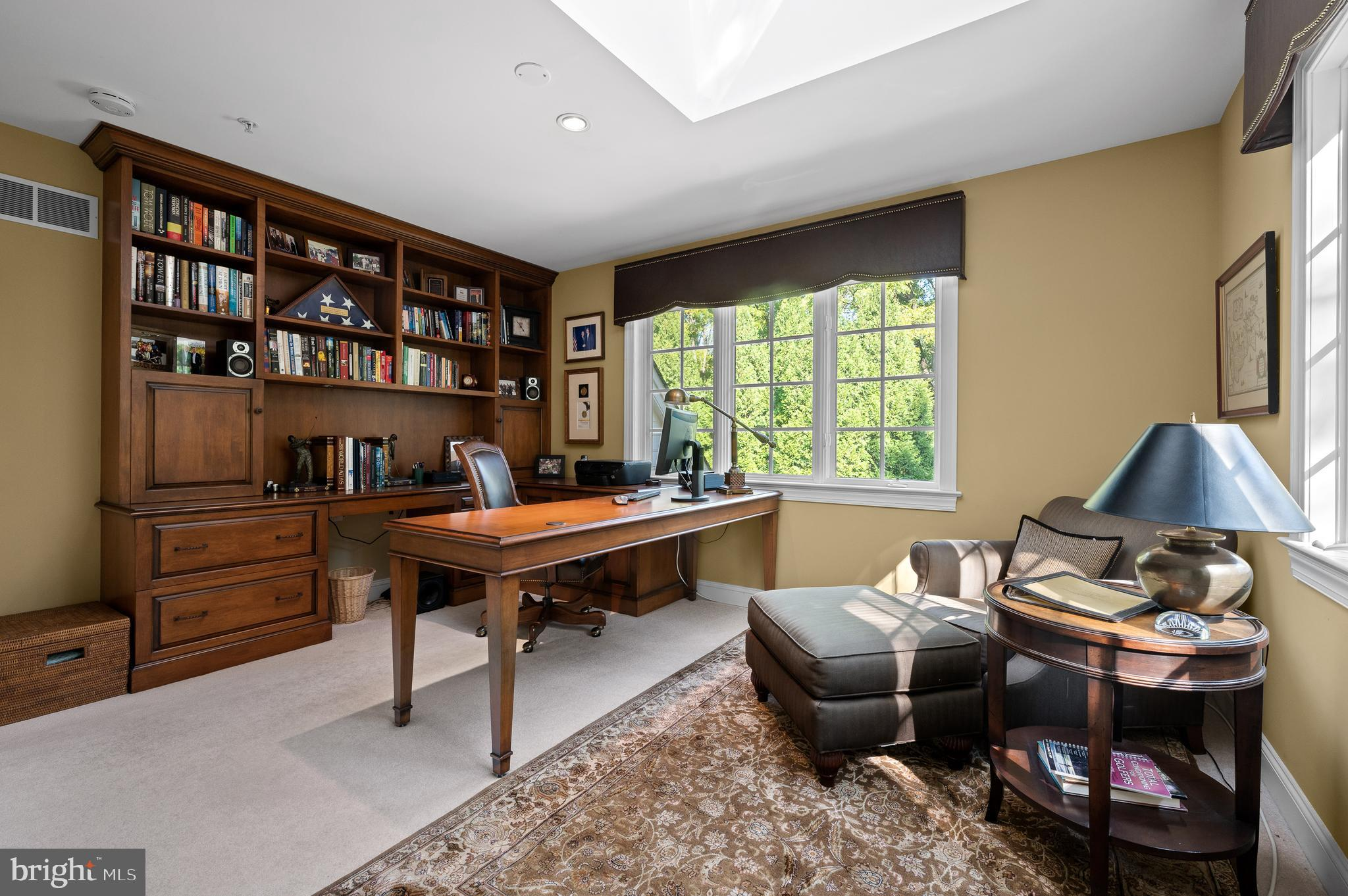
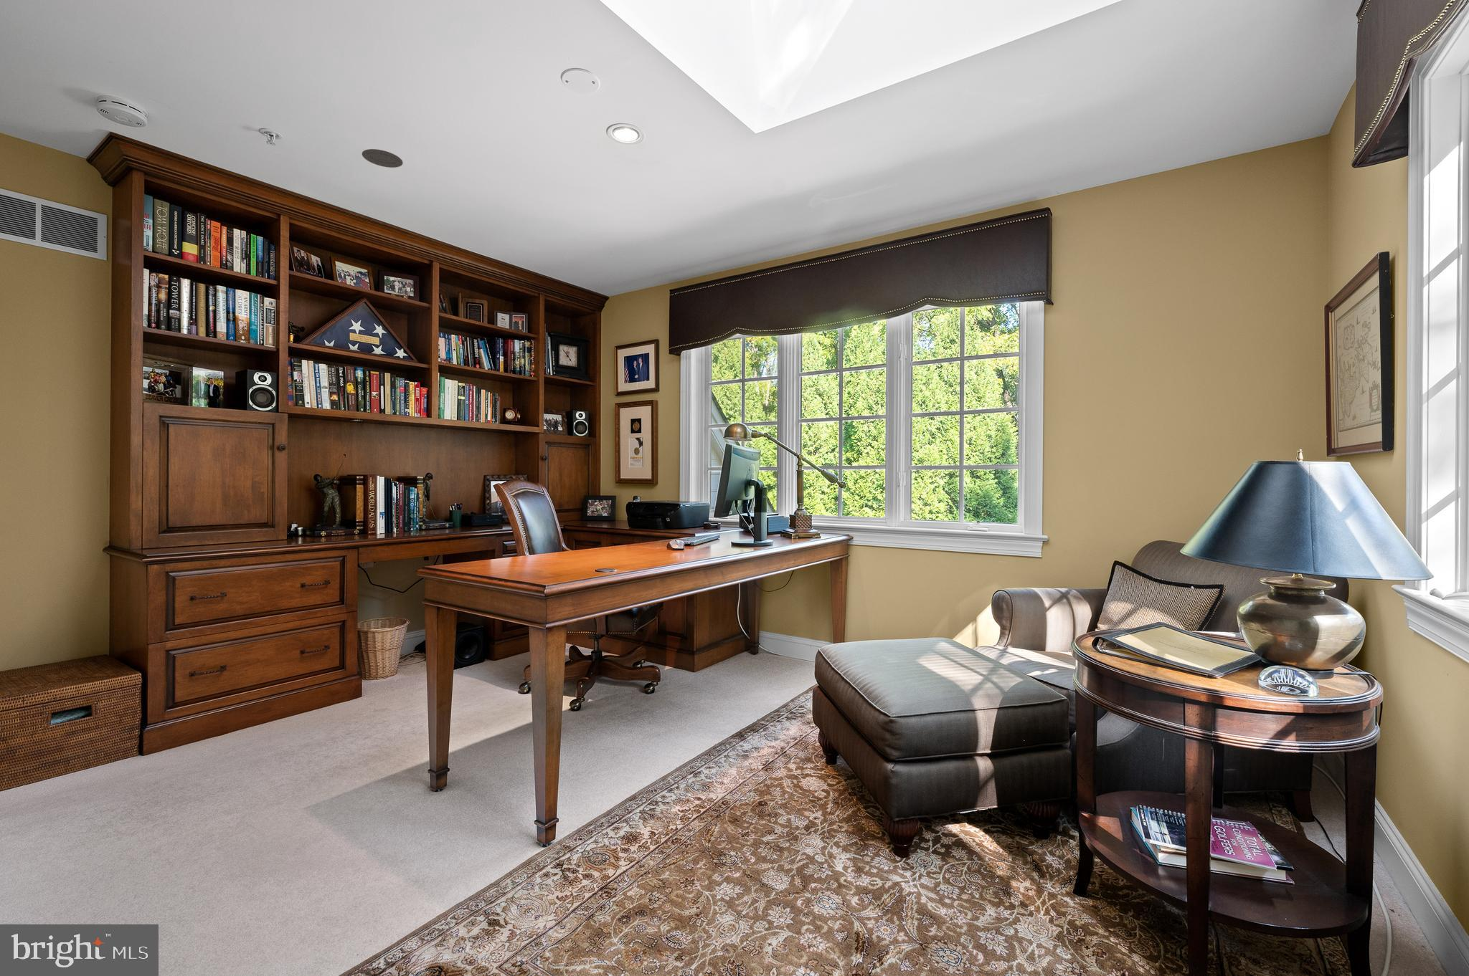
+ recessed light [362,148,404,169]
